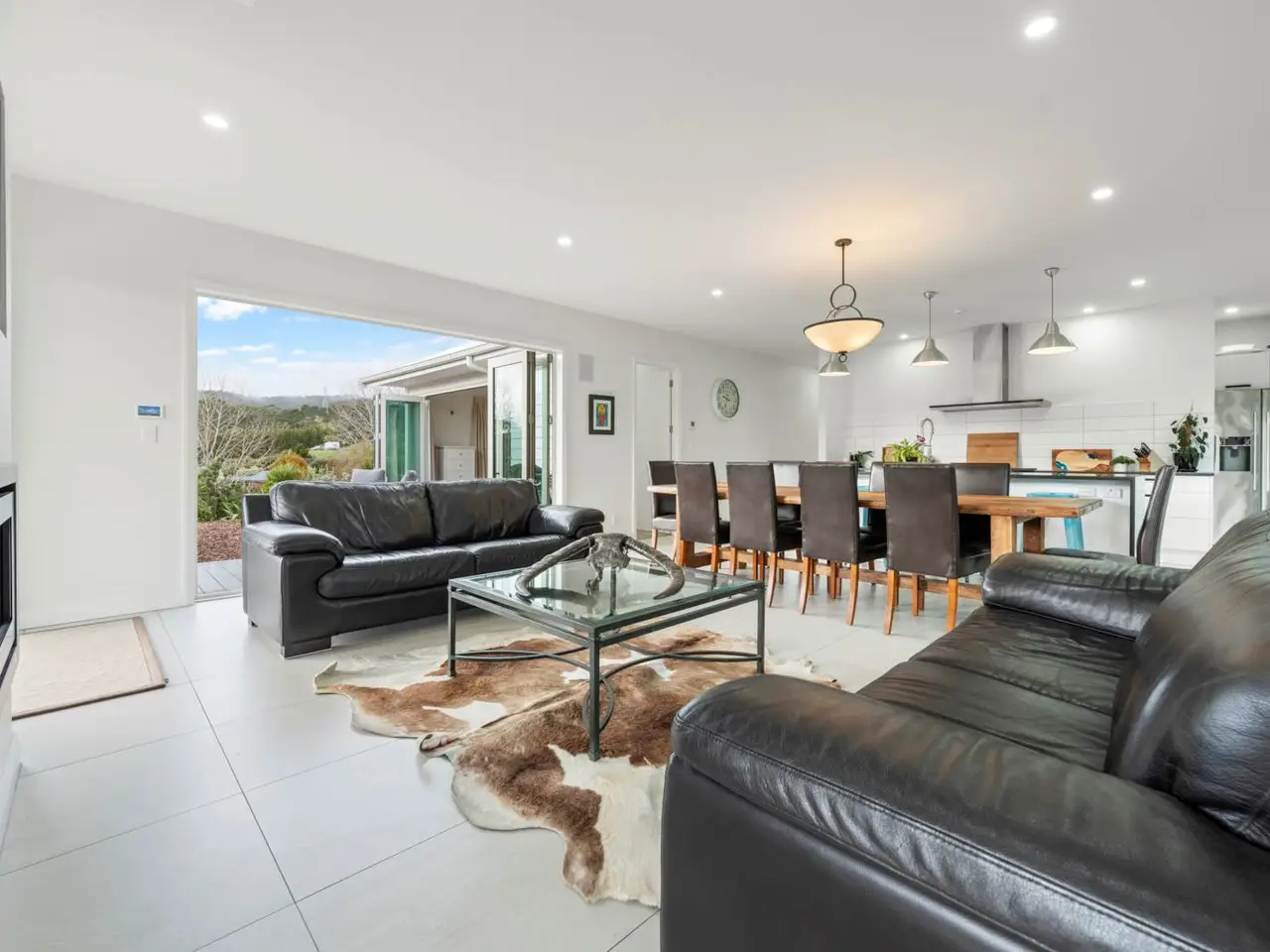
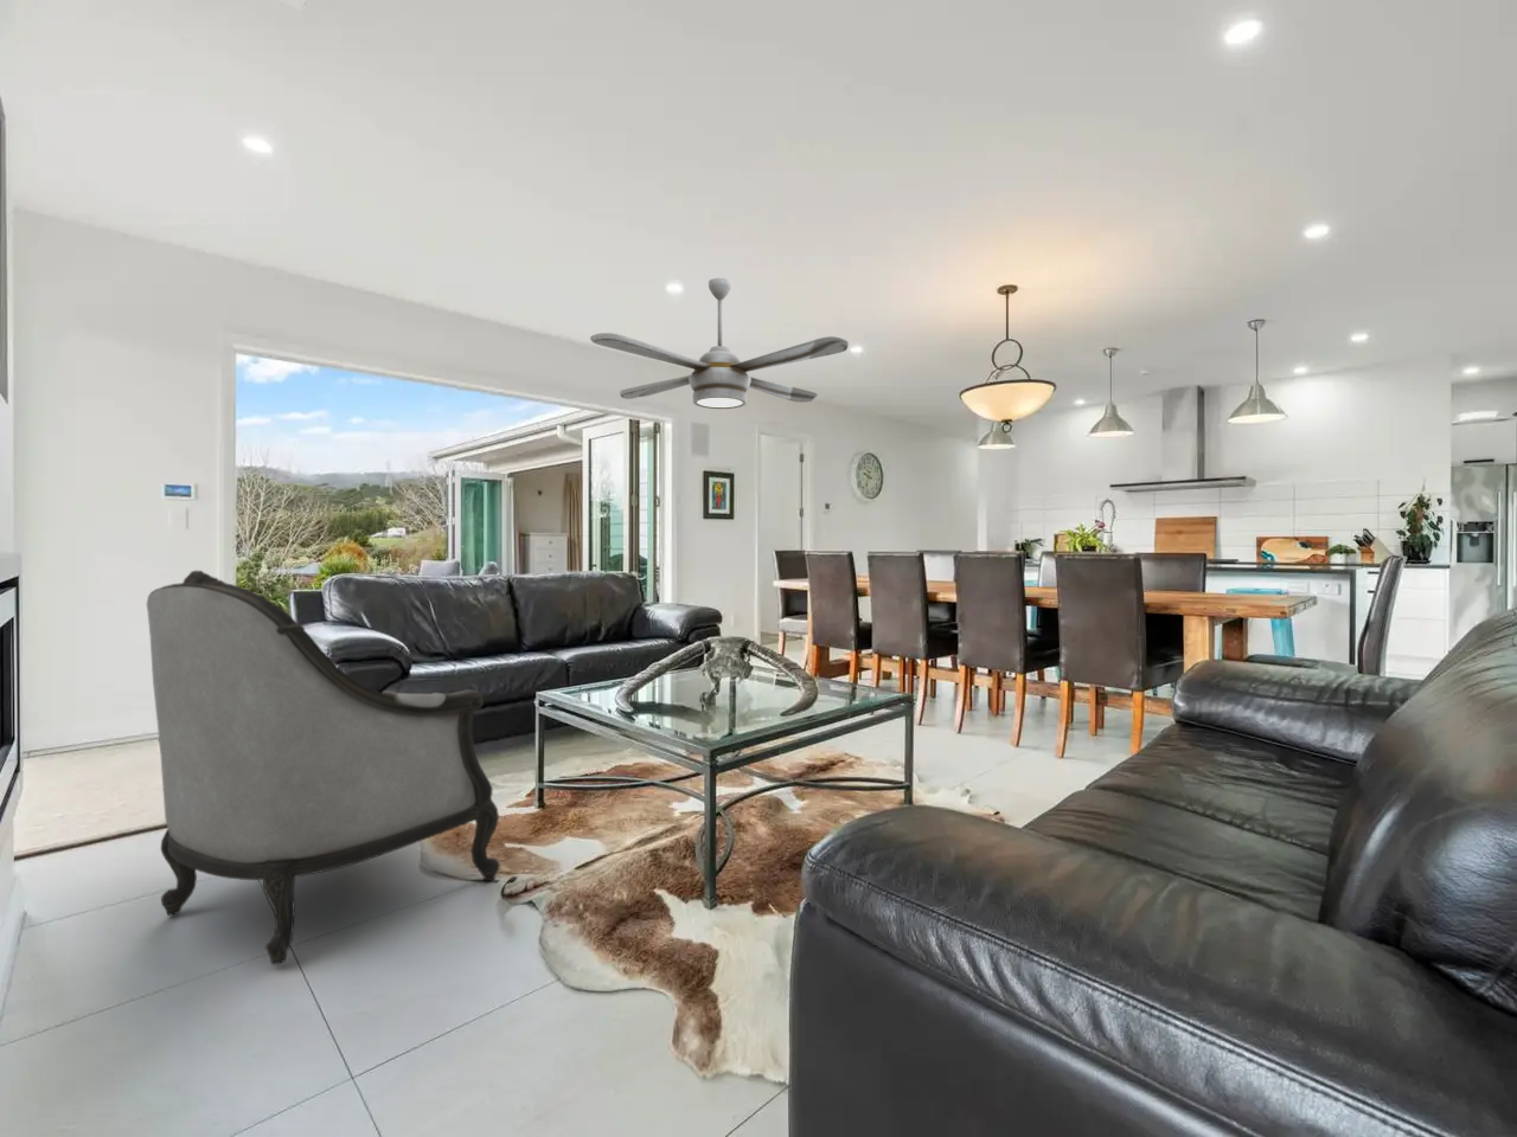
+ ceiling fan [589,277,849,410]
+ armchair [146,570,502,965]
